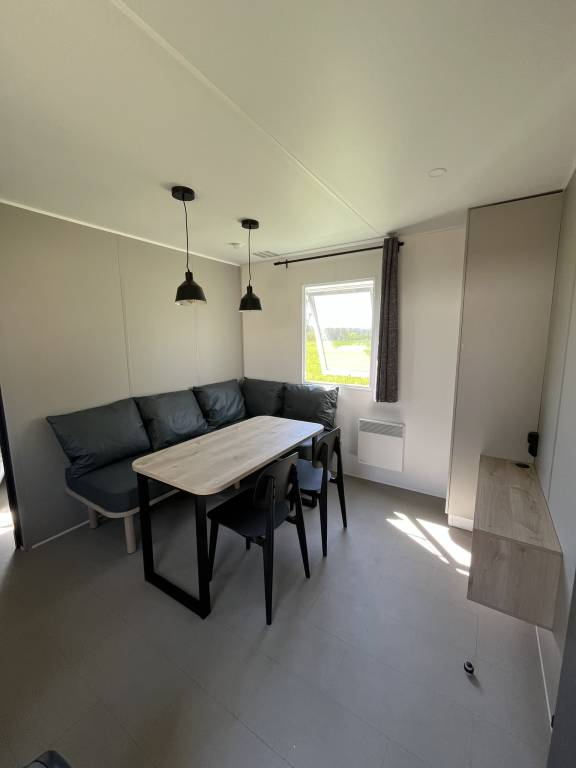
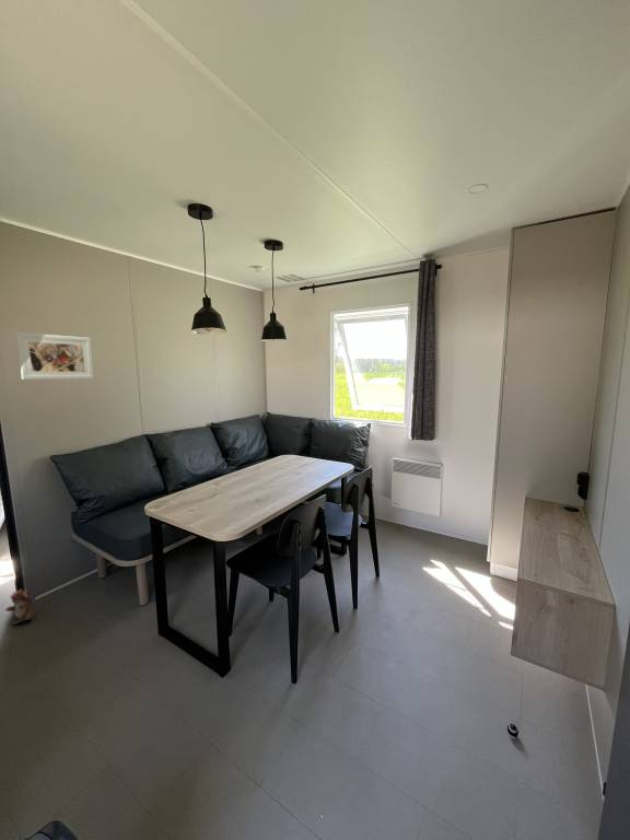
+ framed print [15,331,95,381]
+ plush toy [4,588,36,626]
